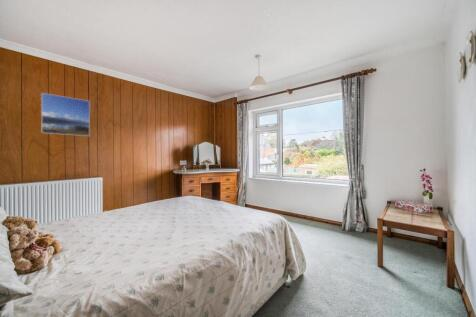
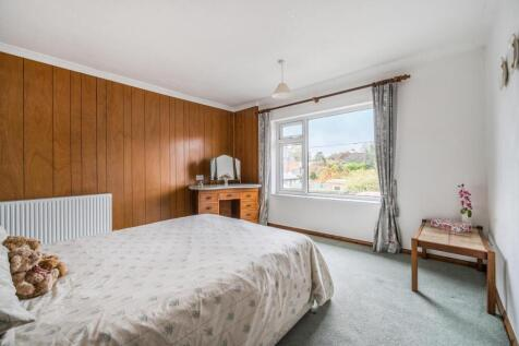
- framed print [40,92,91,137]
